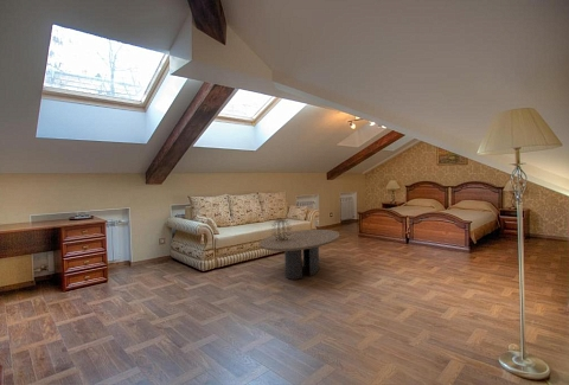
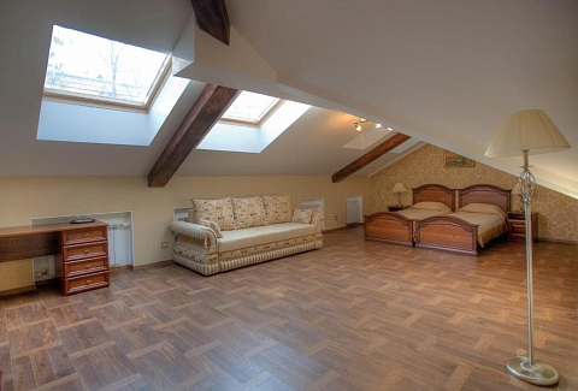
- coffee table [258,229,340,281]
- decorative sphere [270,218,293,240]
